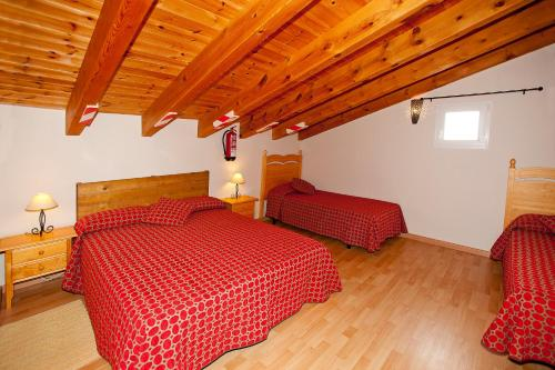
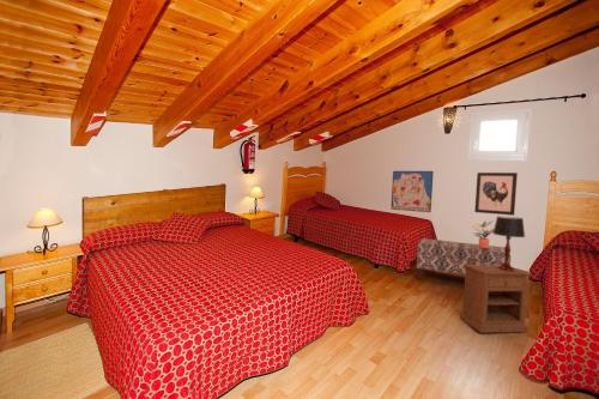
+ bench [416,237,512,280]
+ potted plant [471,219,495,248]
+ table lamp [492,216,526,271]
+ nightstand [460,265,533,334]
+ wall art [473,171,519,217]
+ wall art [391,170,435,213]
